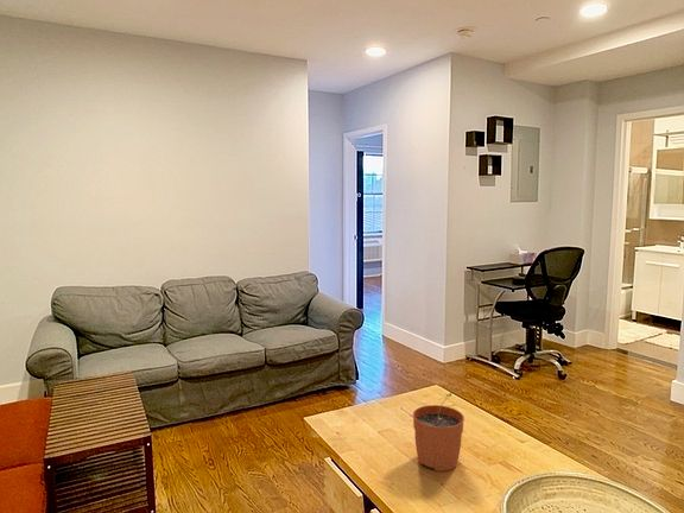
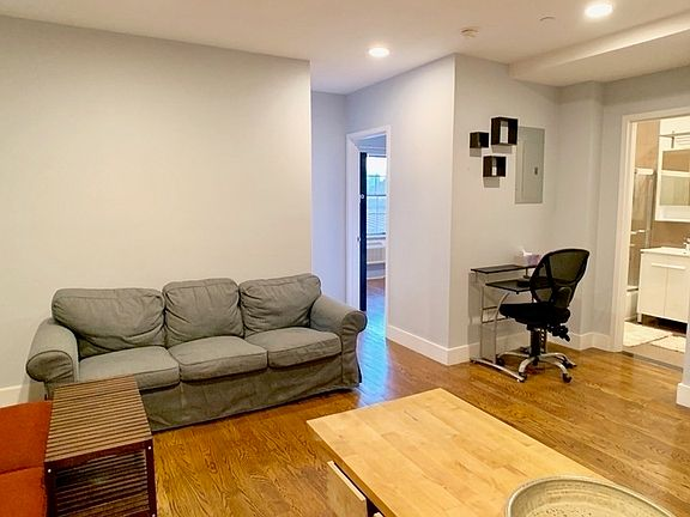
- plant pot [412,392,466,473]
